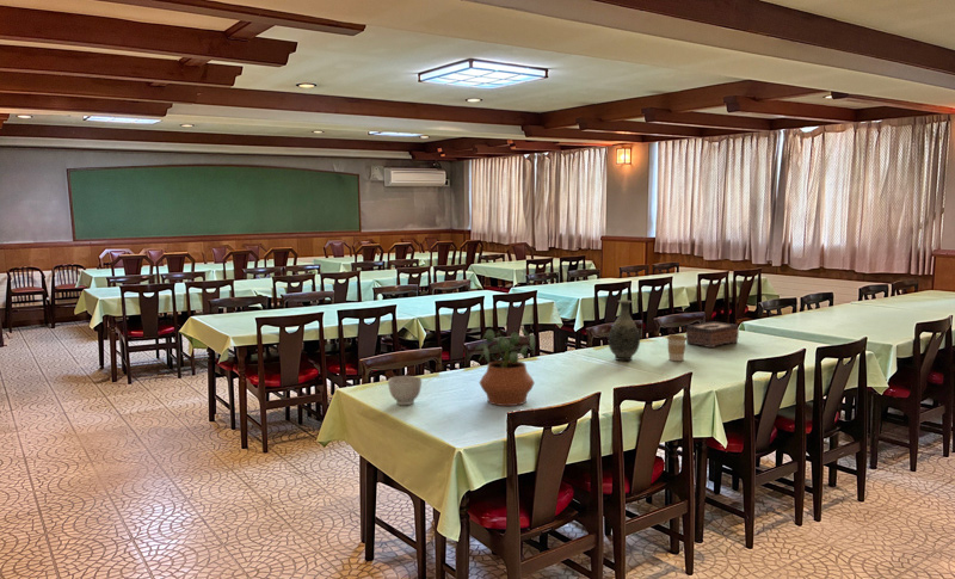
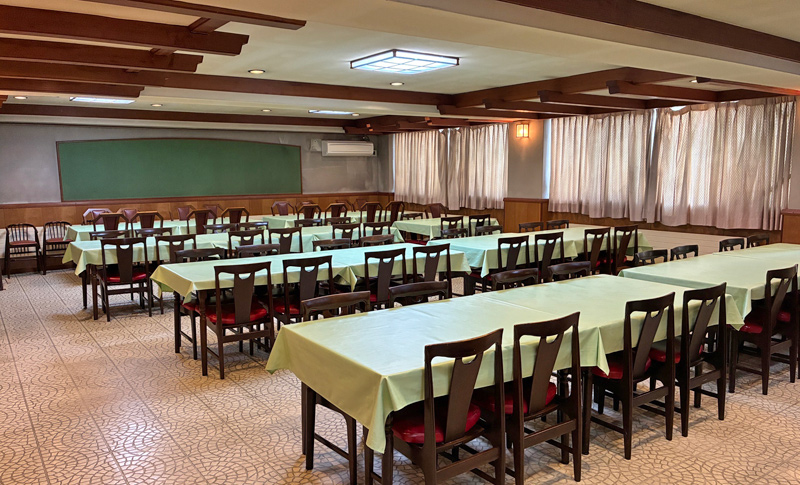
- potted plant [475,326,536,407]
- coffee cup [666,333,686,362]
- tissue box [685,321,740,349]
- bowl [387,375,423,406]
- vase [608,300,641,362]
